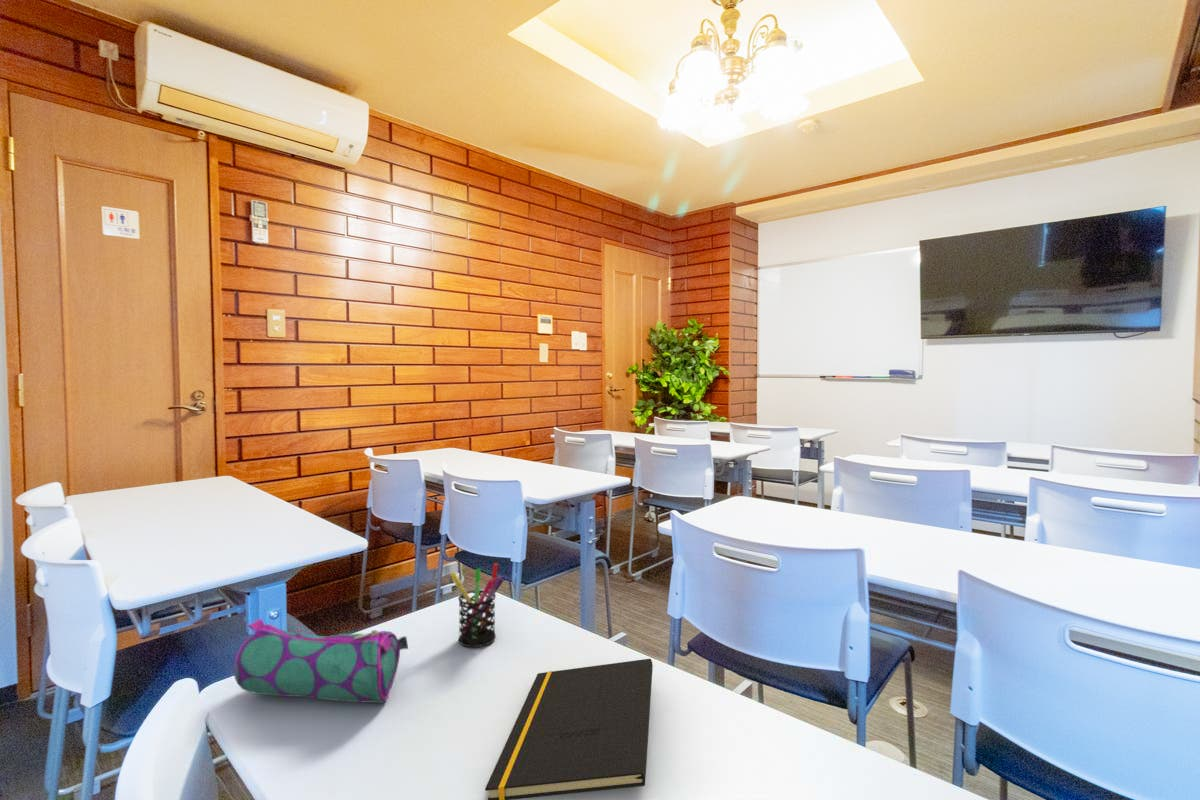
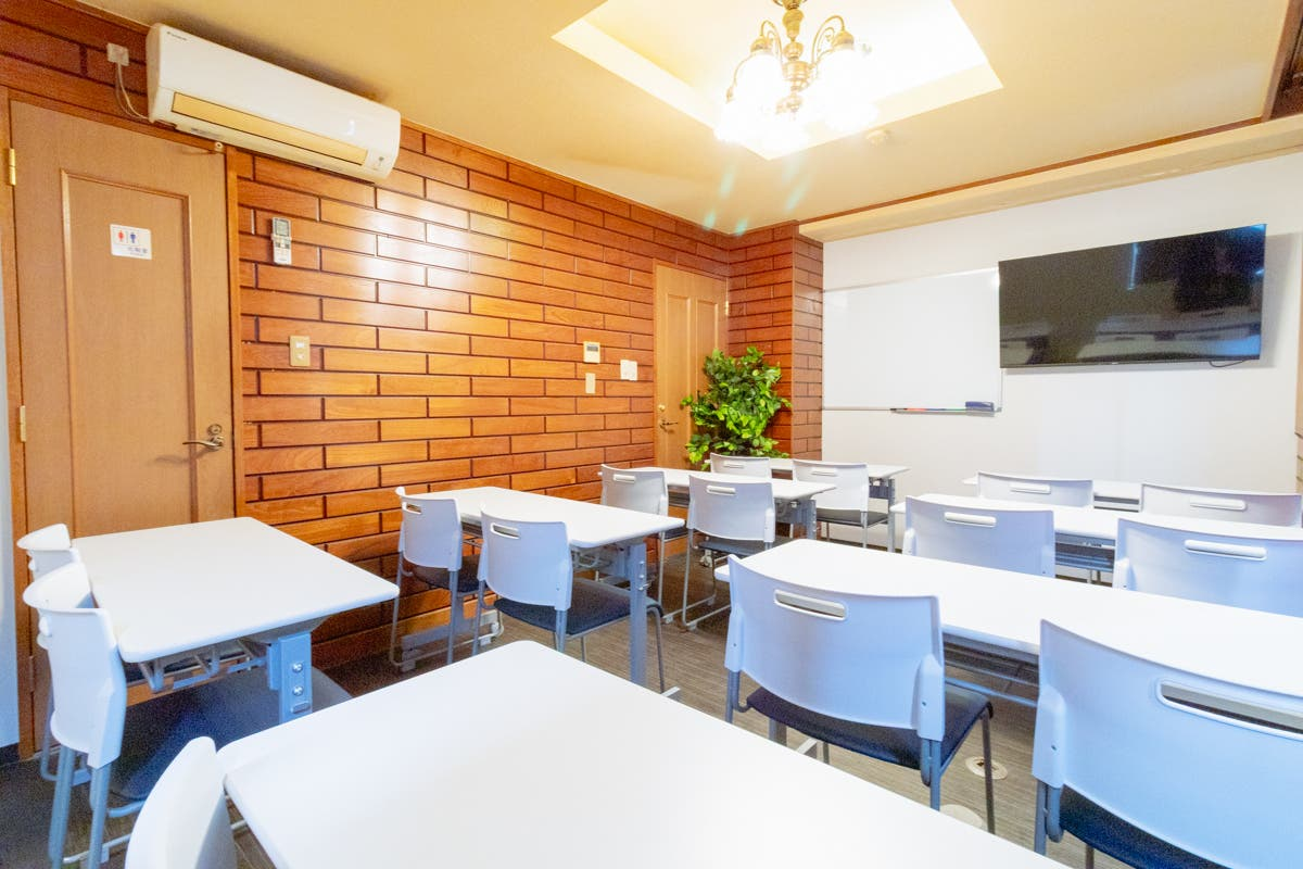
- notepad [484,658,654,800]
- pencil case [233,618,409,704]
- pen holder [450,562,505,648]
